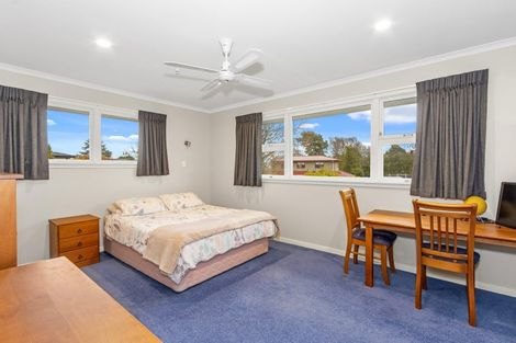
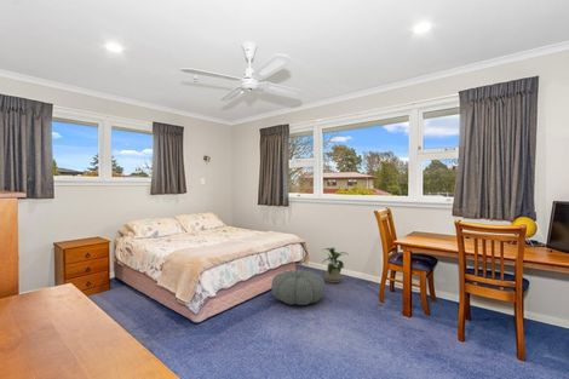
+ pouf [270,269,326,306]
+ house plant [321,247,349,285]
